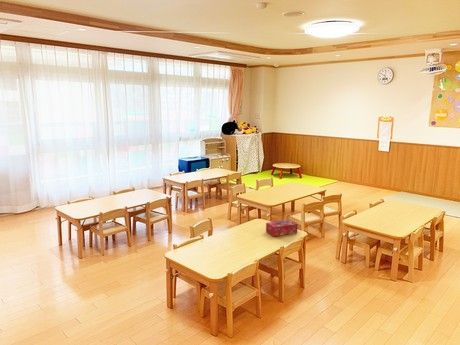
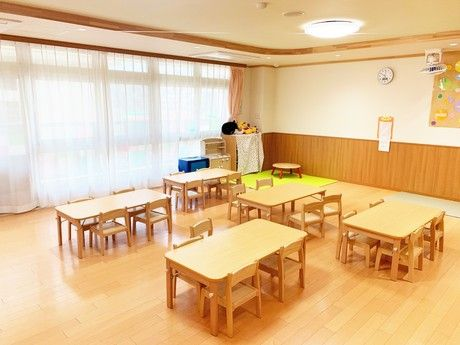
- tissue box [265,219,299,237]
